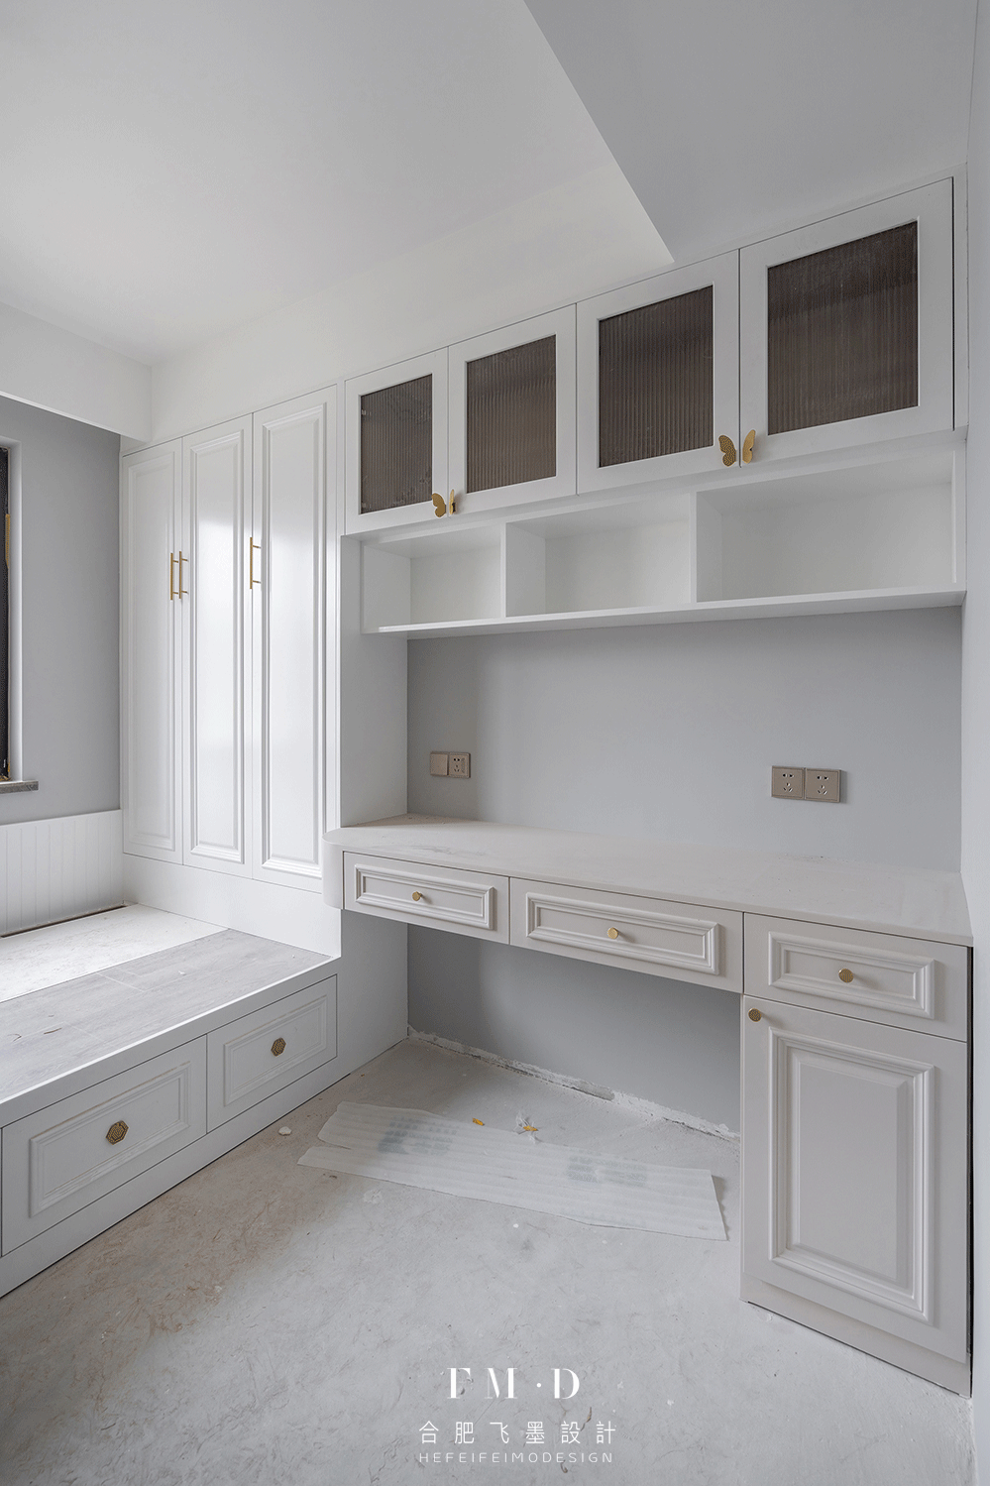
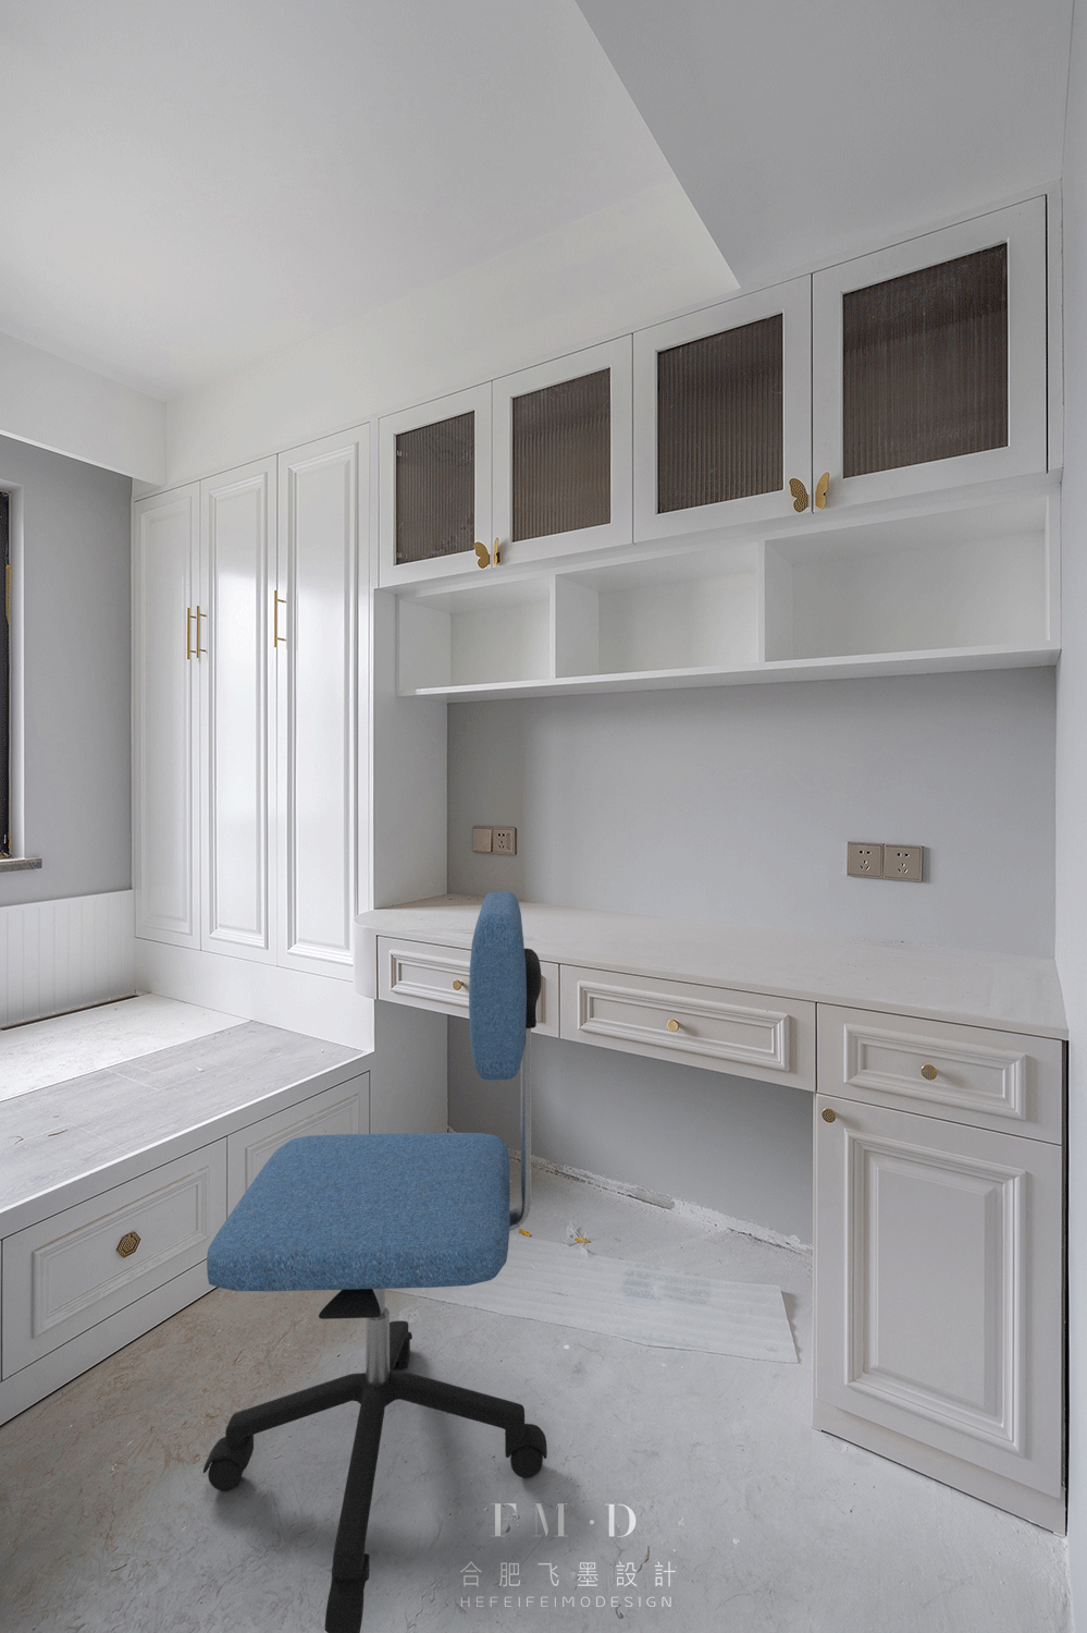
+ office chair [203,891,548,1633]
